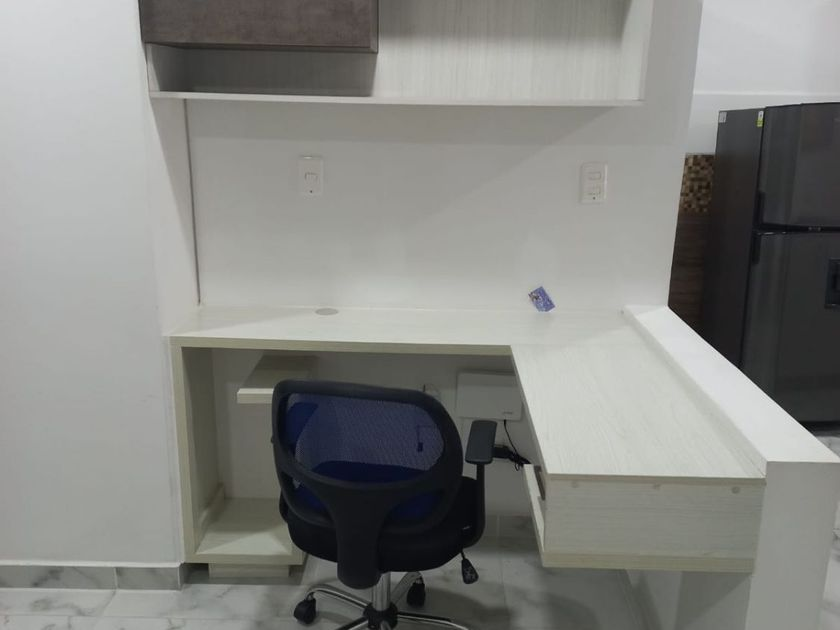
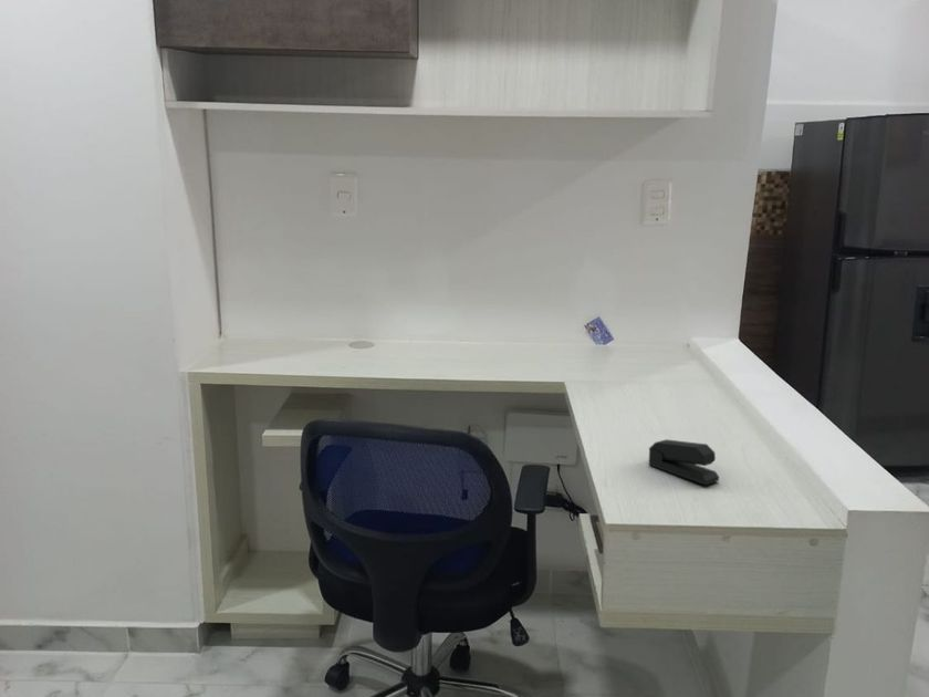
+ stapler [648,438,720,486]
